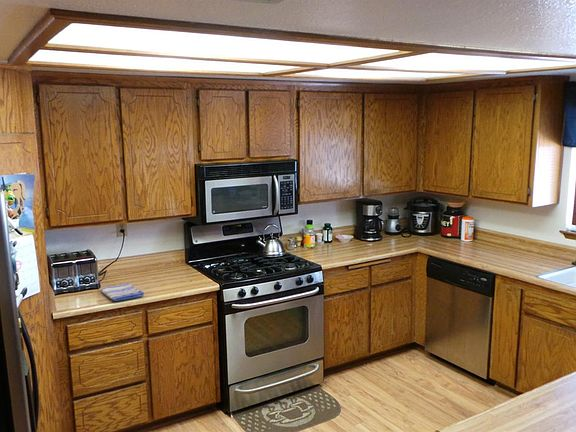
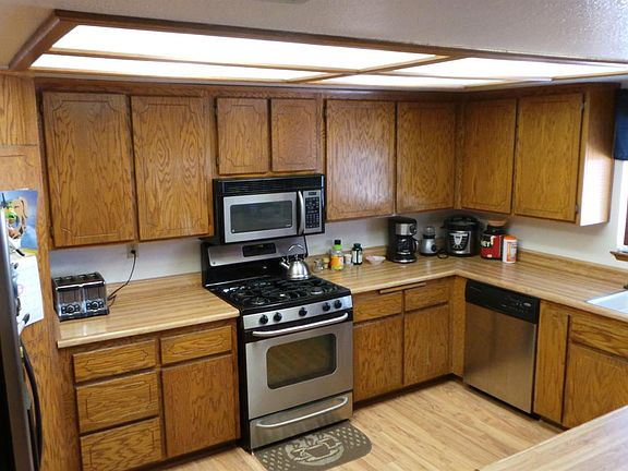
- dish towel [100,282,145,302]
